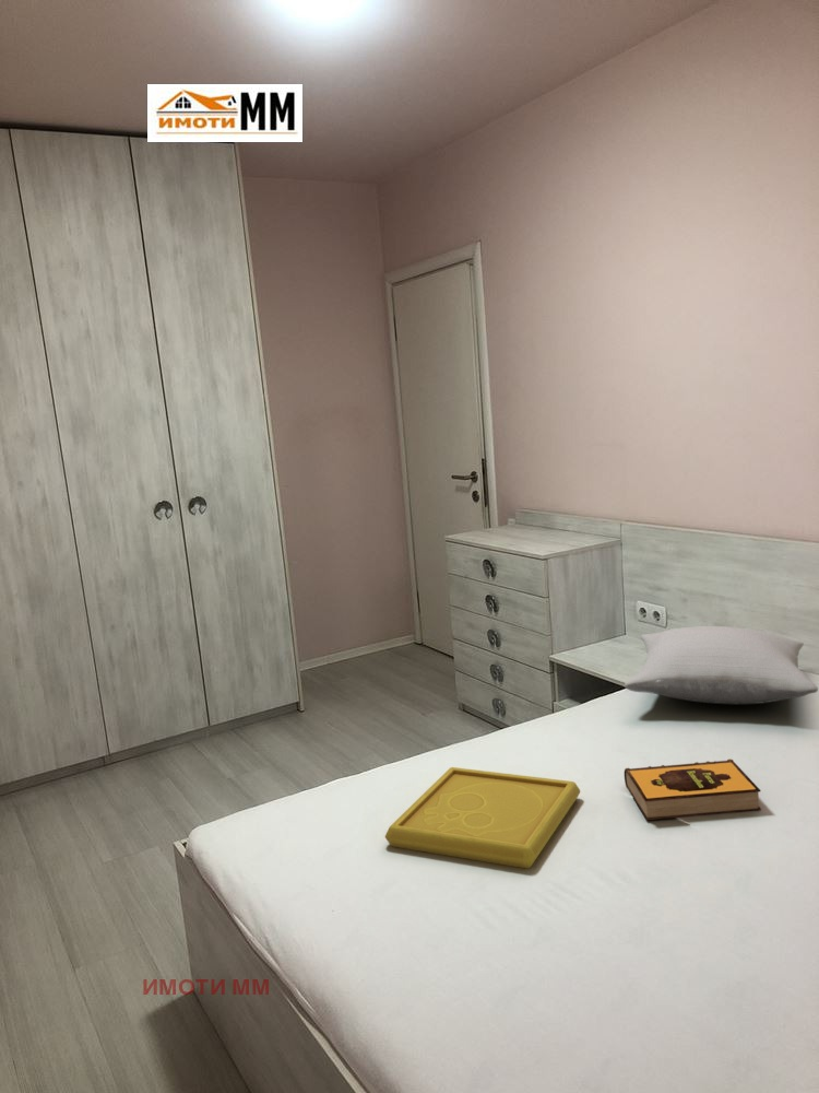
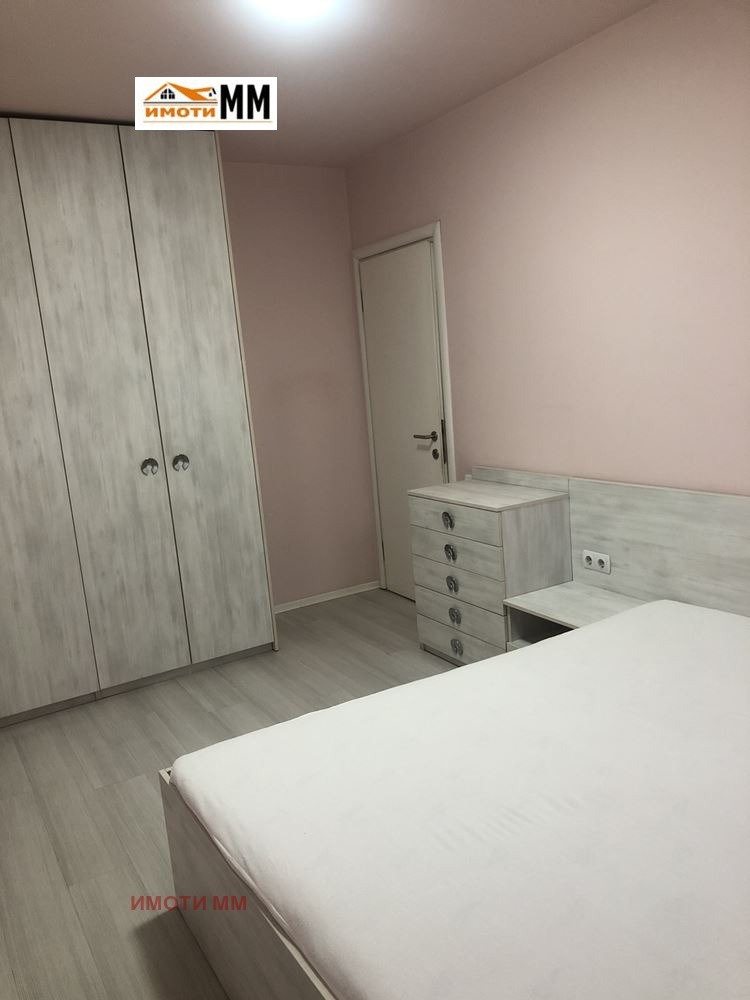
- serving tray [384,766,581,870]
- hardback book [624,759,762,821]
- pillow [622,625,819,705]
